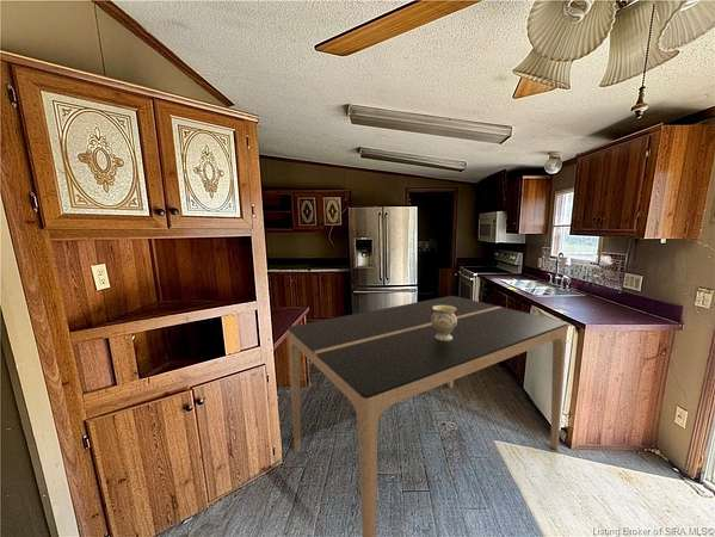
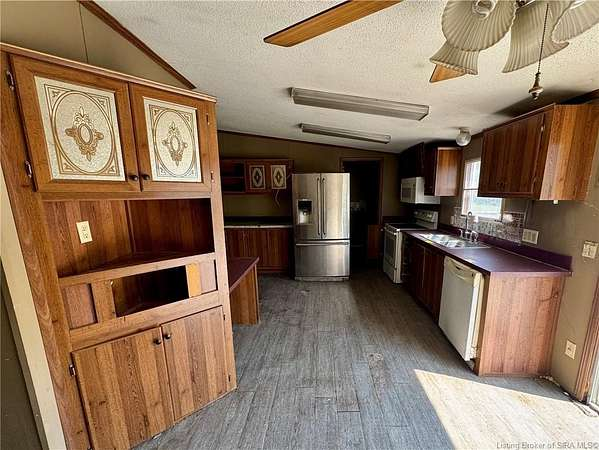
- dining table [286,295,569,537]
- vase [431,305,457,341]
